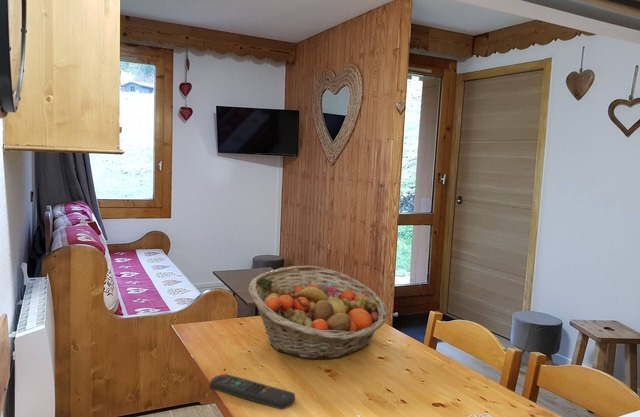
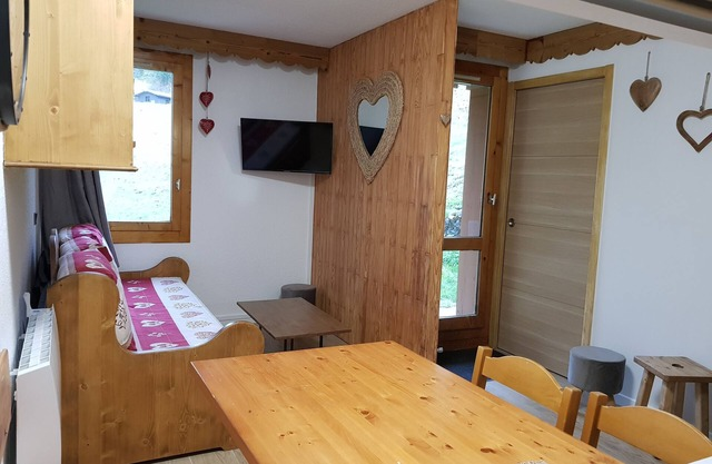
- remote control [209,373,296,410]
- fruit basket [248,265,388,360]
